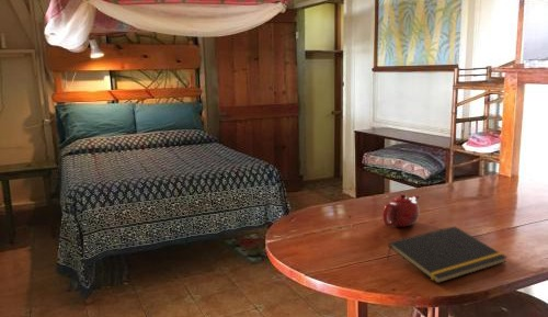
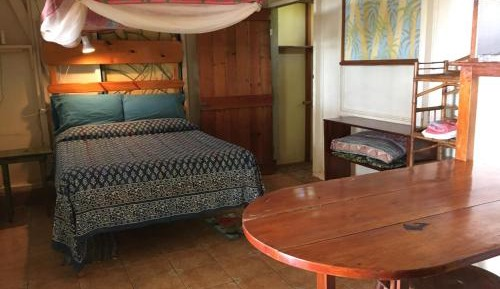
- notepad [386,225,509,284]
- teapot [381,193,421,228]
